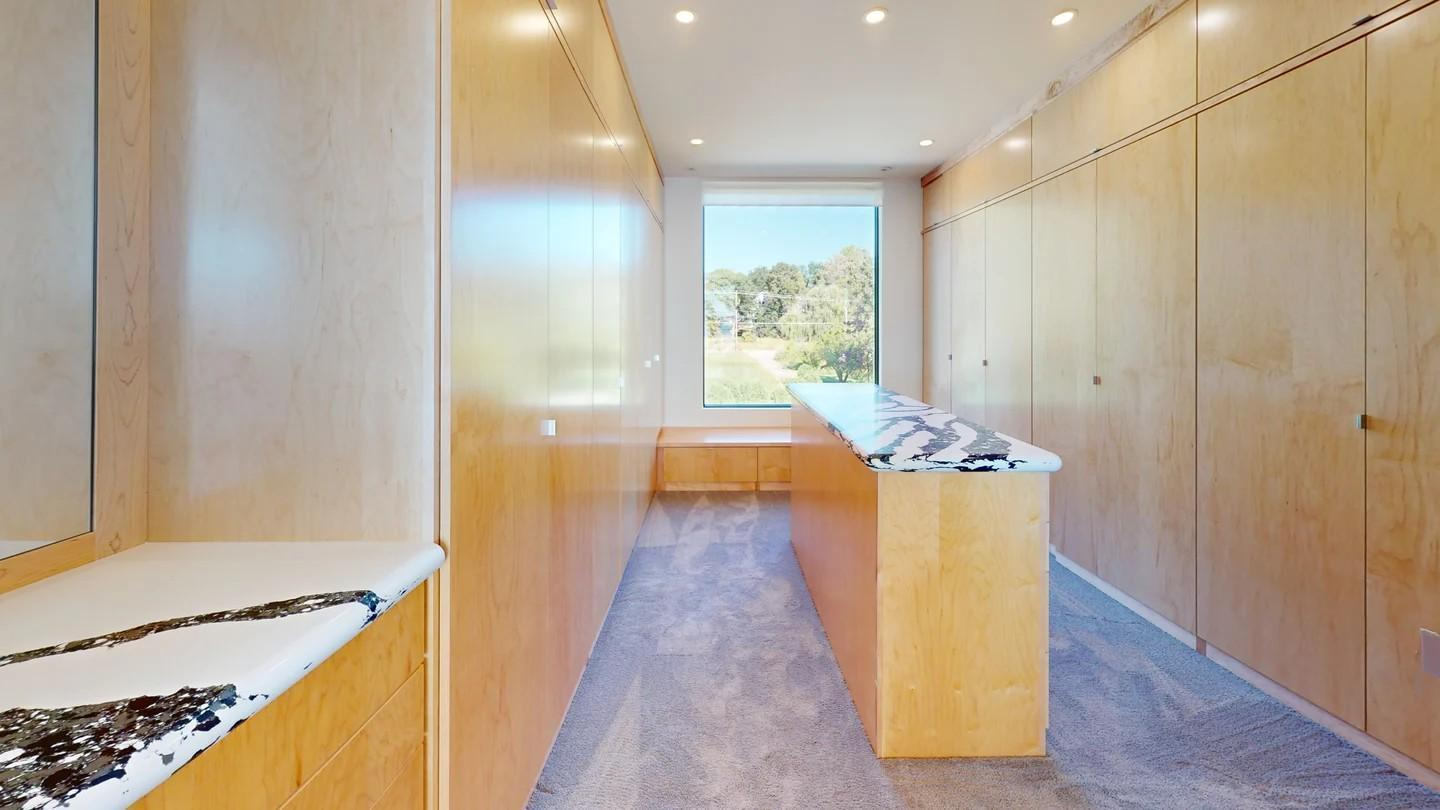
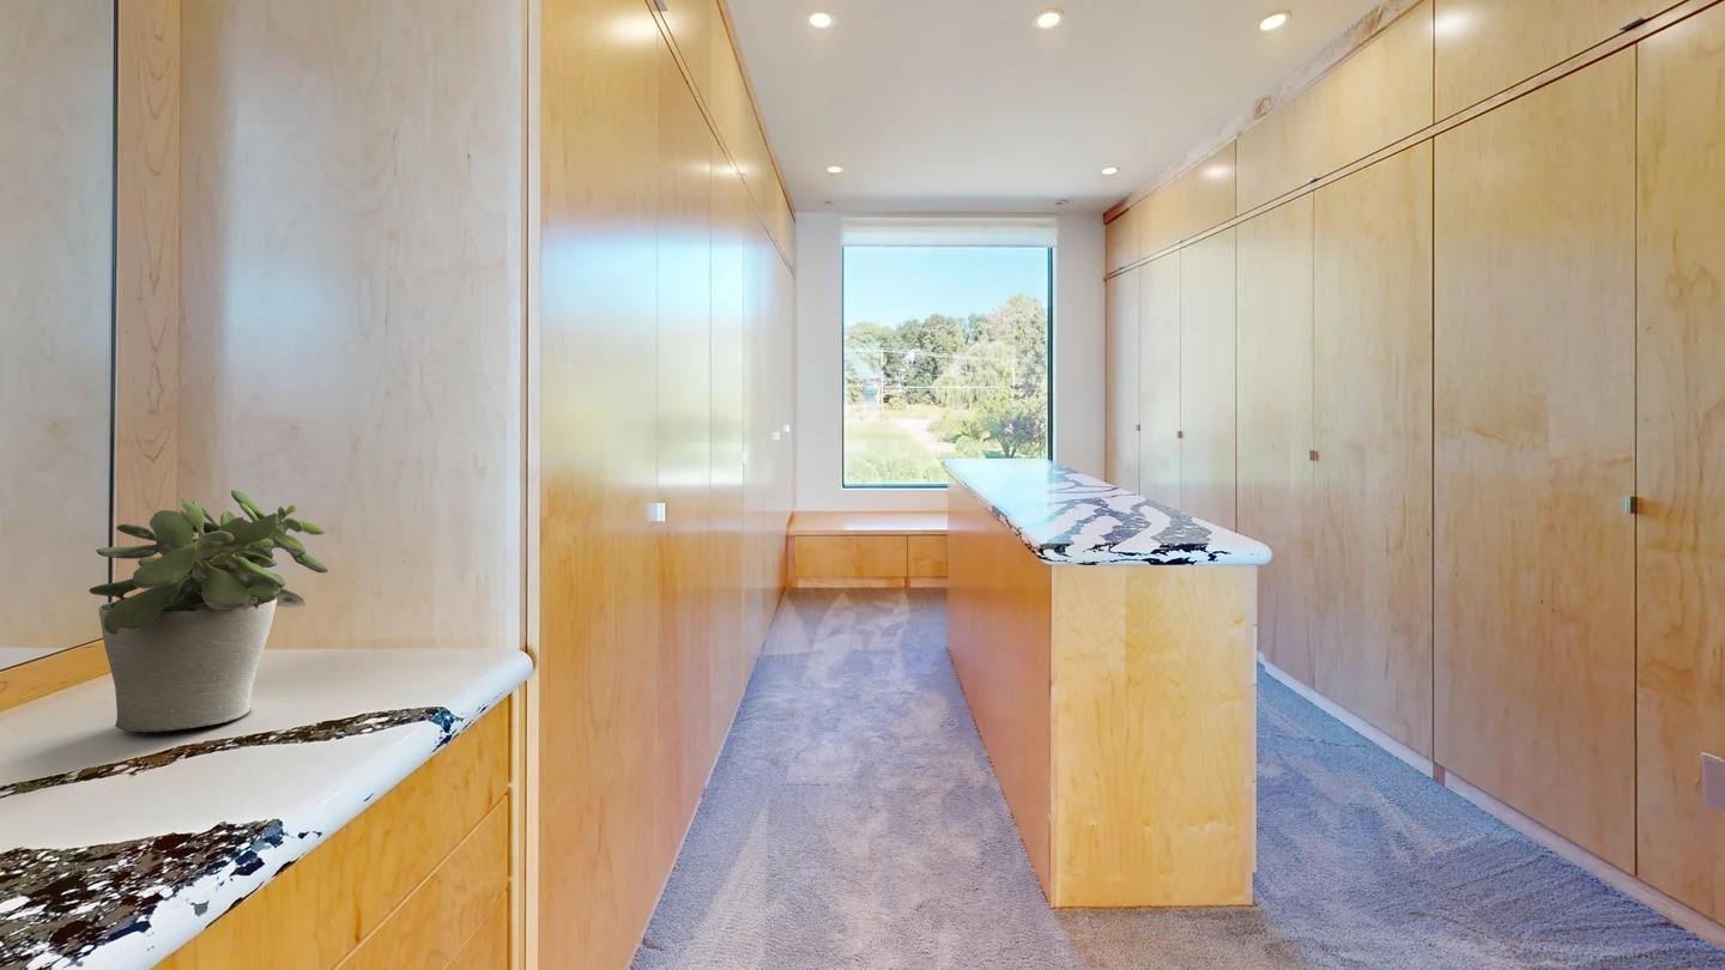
+ potted plant [87,489,329,734]
